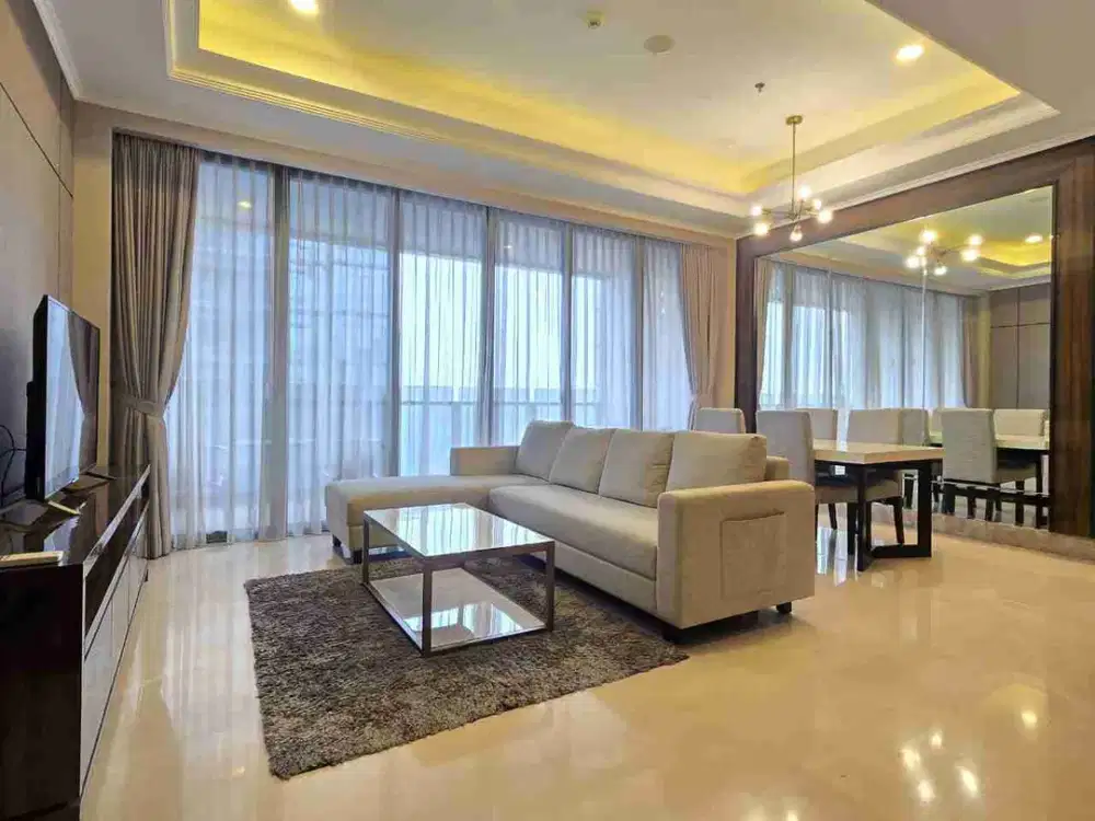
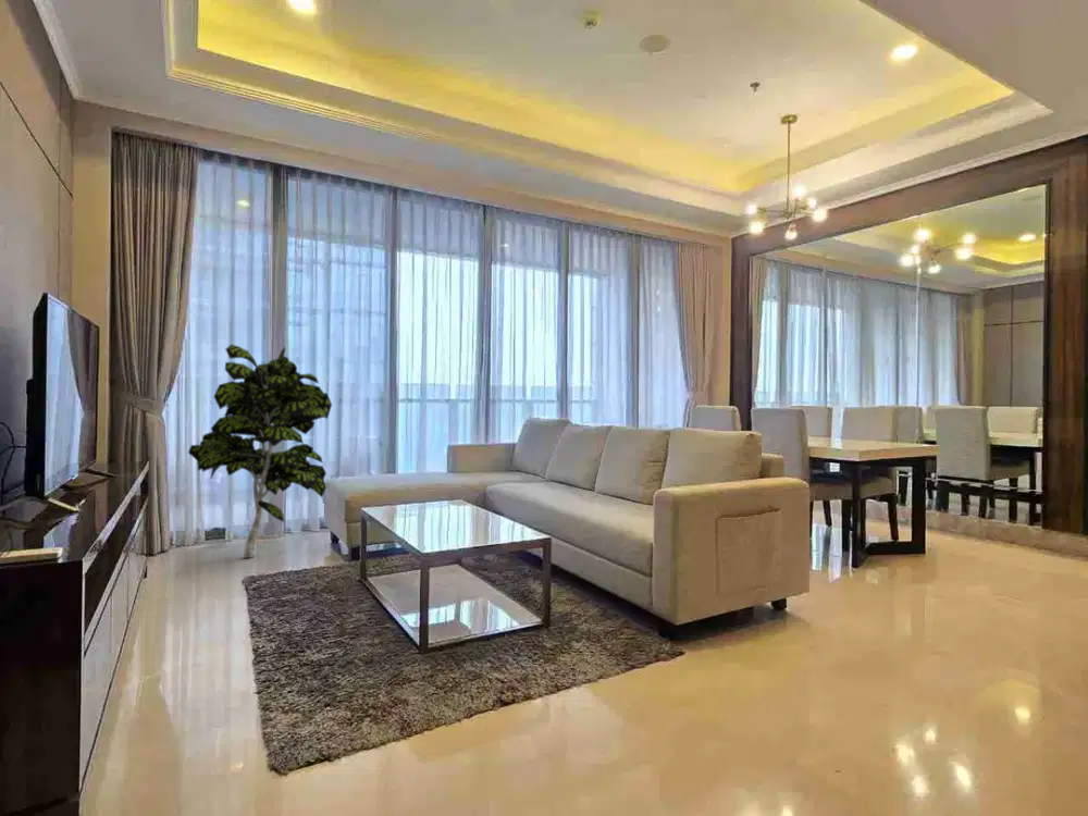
+ indoor plant [187,344,333,559]
